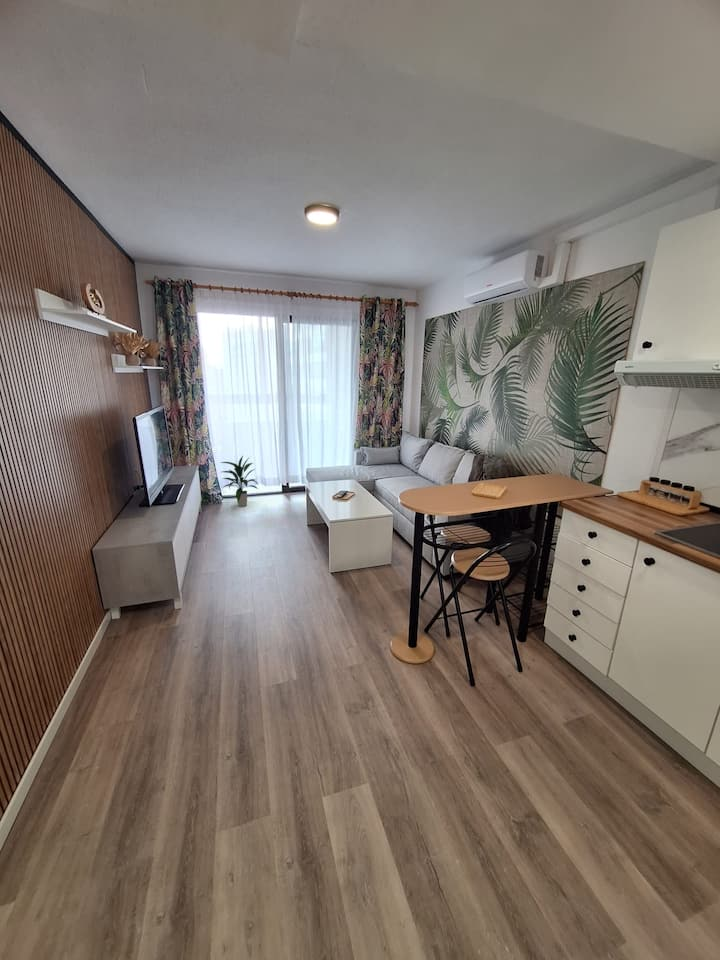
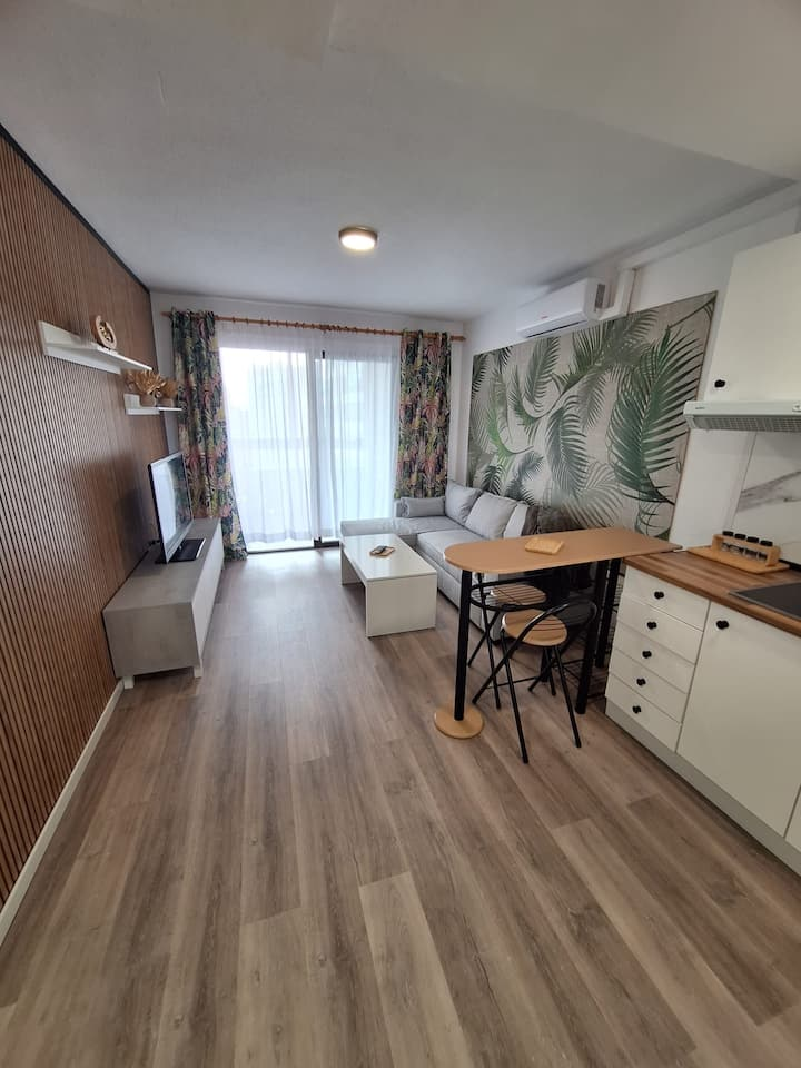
- indoor plant [220,455,260,508]
